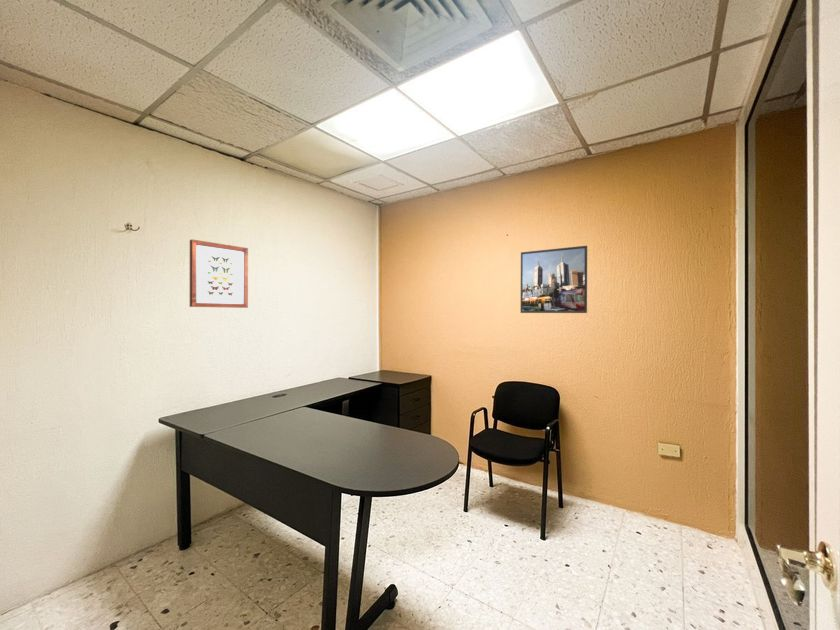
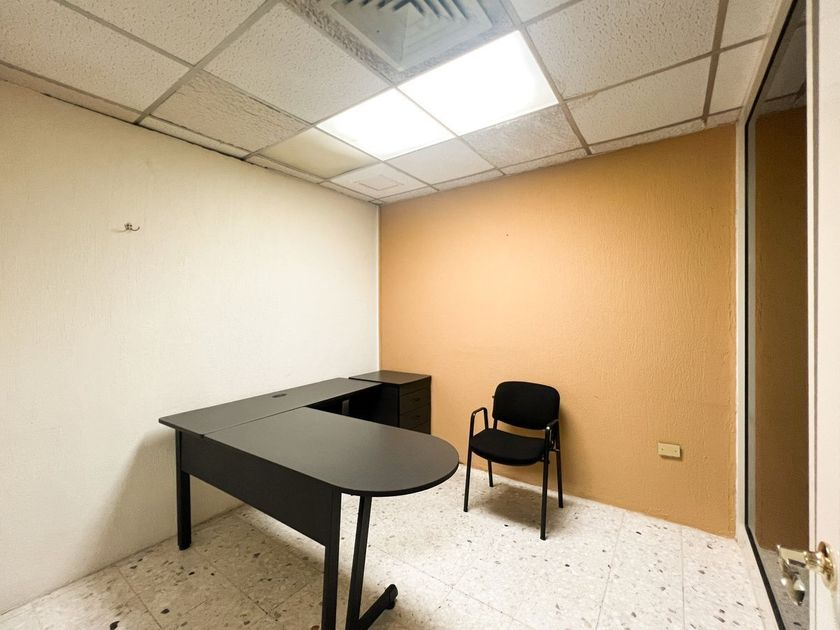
- wall art [189,238,249,309]
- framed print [520,245,588,314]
